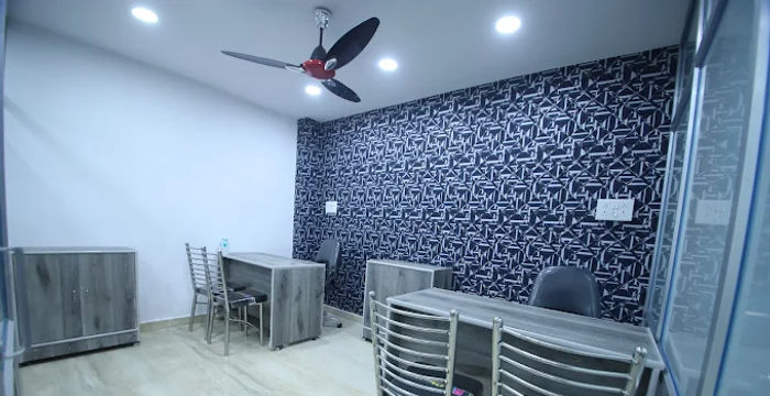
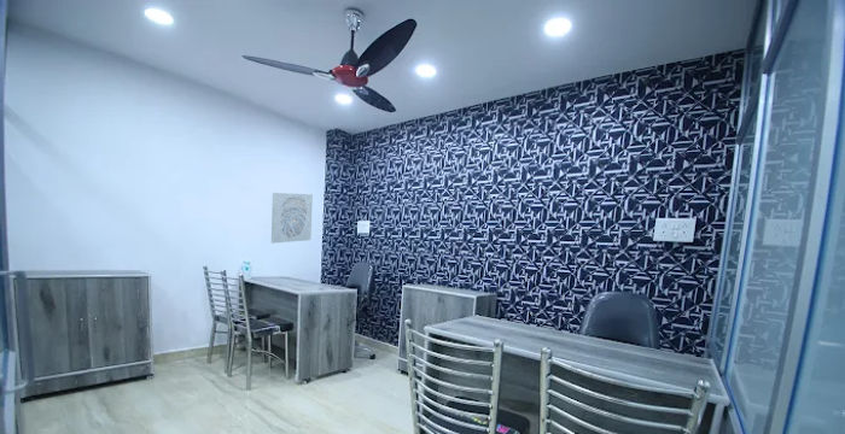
+ wall art [270,192,314,245]
